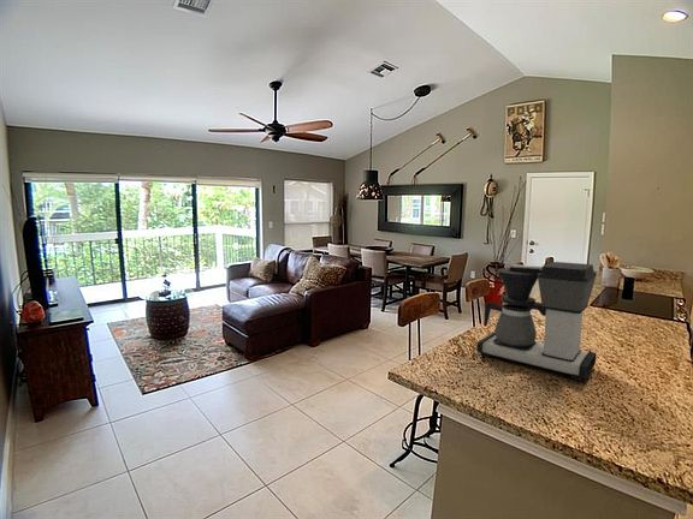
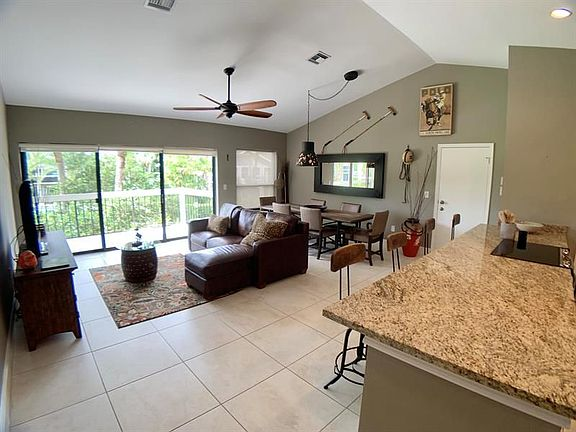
- coffee maker [475,261,598,382]
